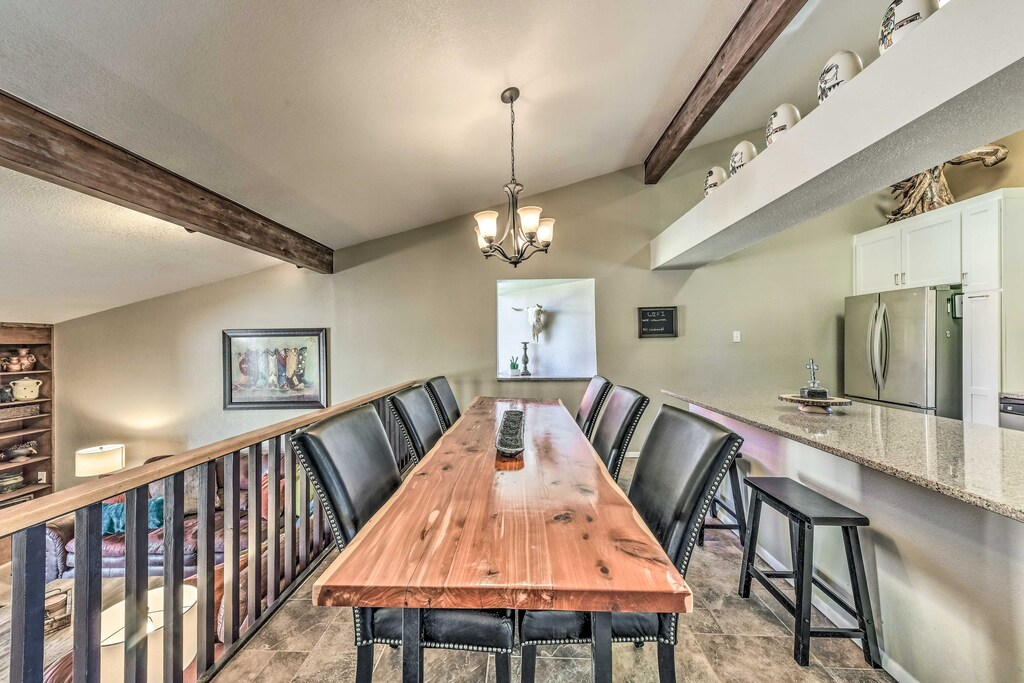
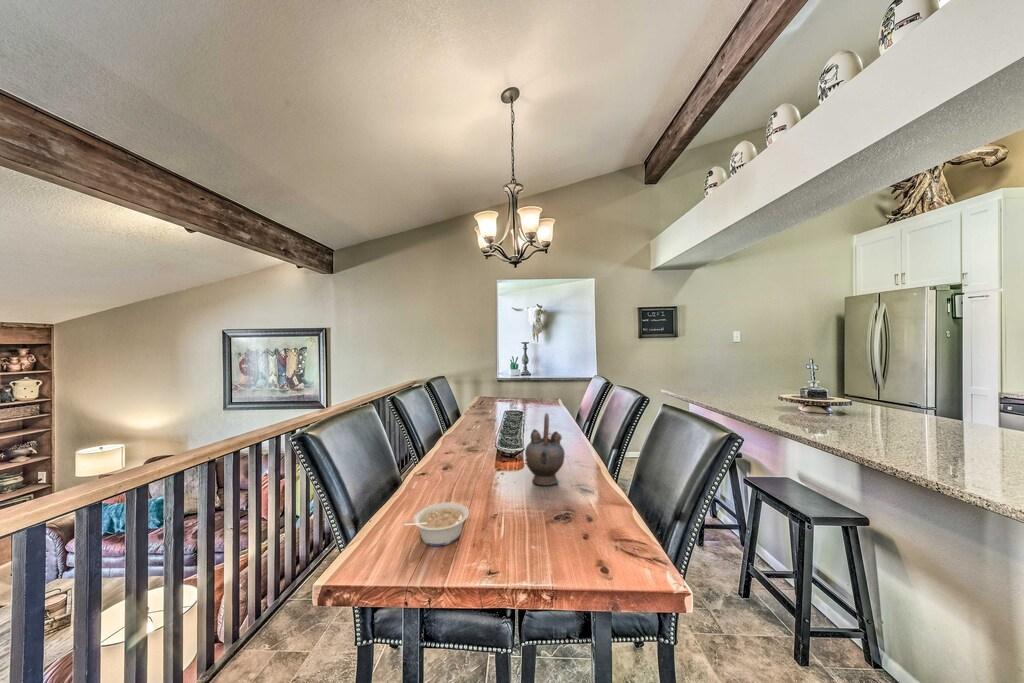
+ teapot [524,412,566,486]
+ legume [402,501,470,547]
